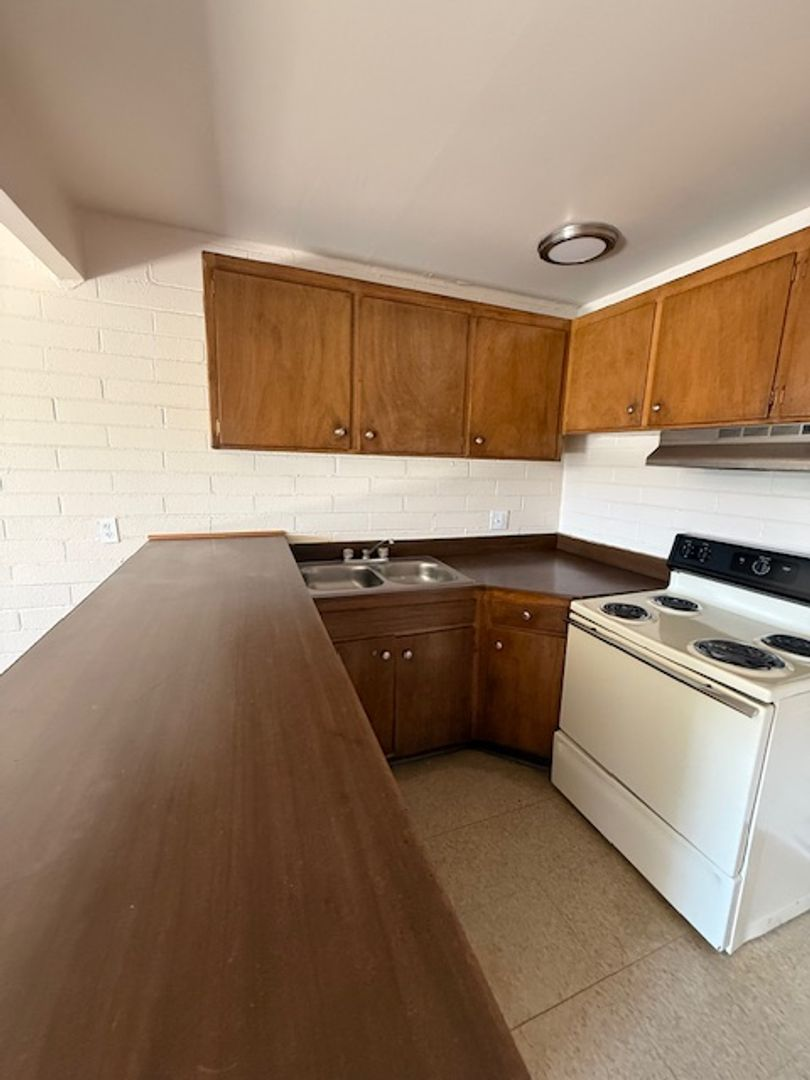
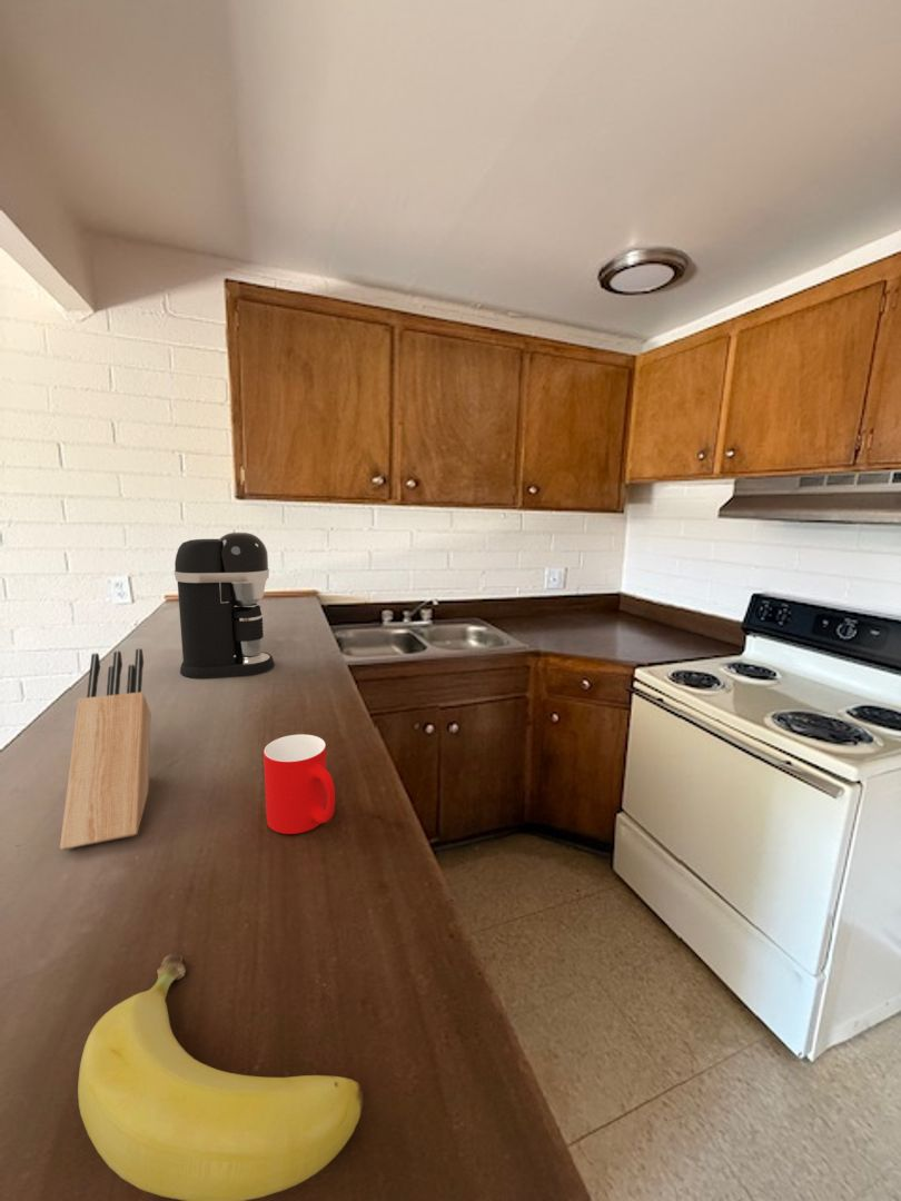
+ banana [77,952,365,1201]
+ knife block [59,647,152,851]
+ coffee maker [174,532,275,679]
+ cup [263,734,336,835]
